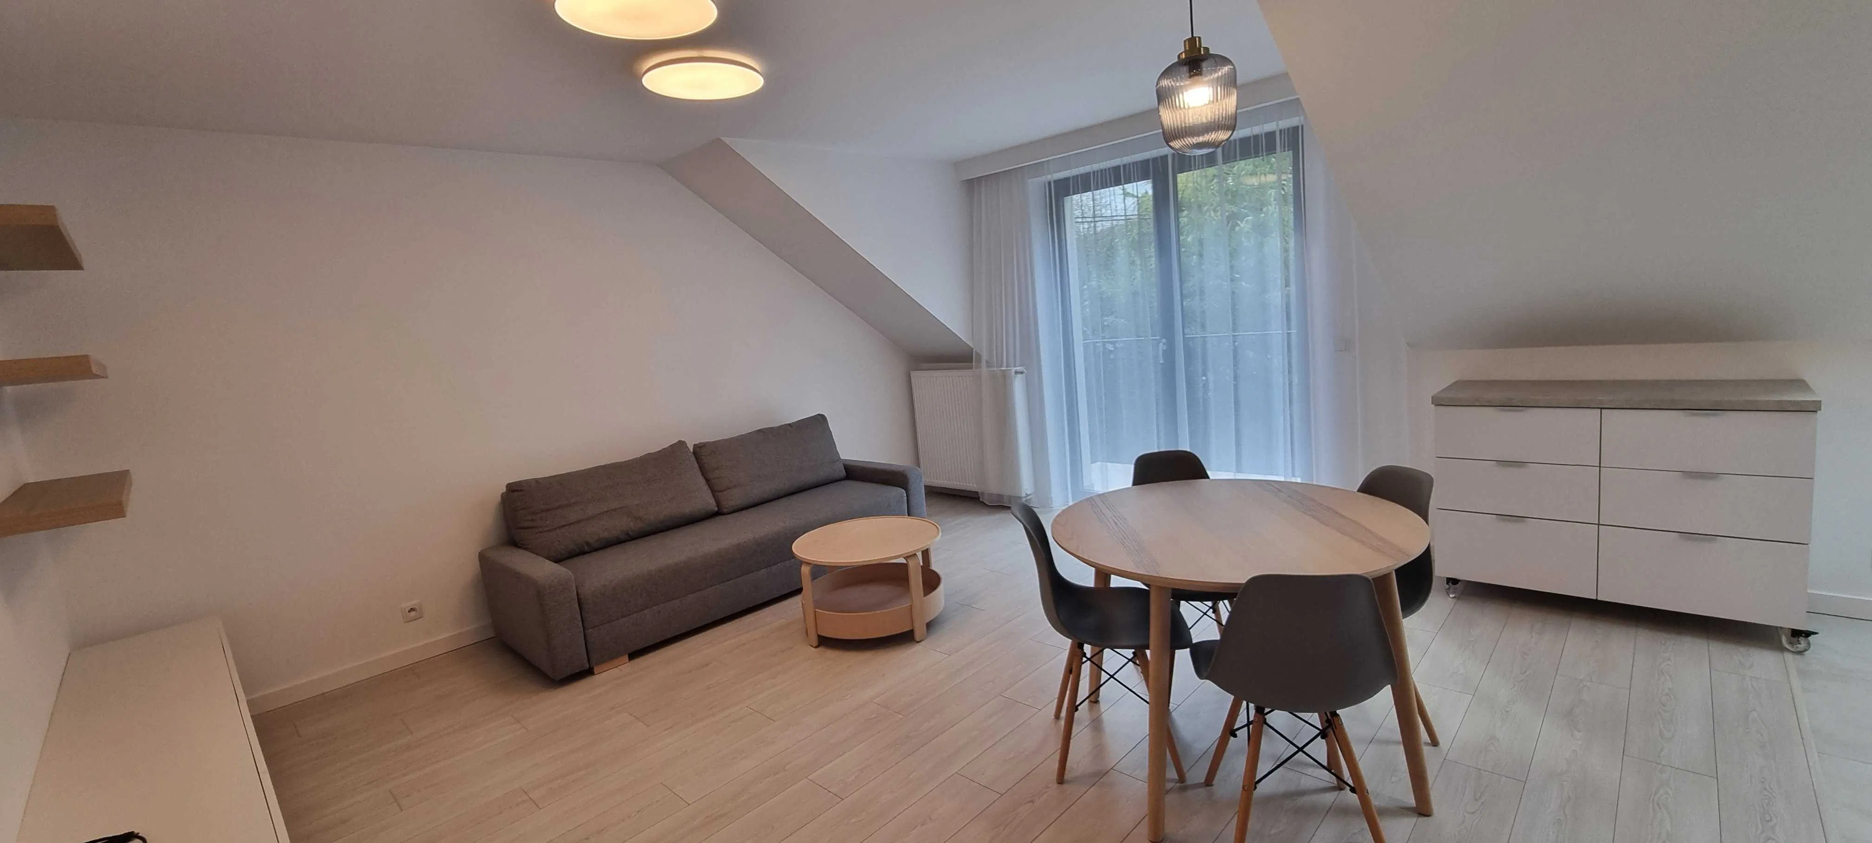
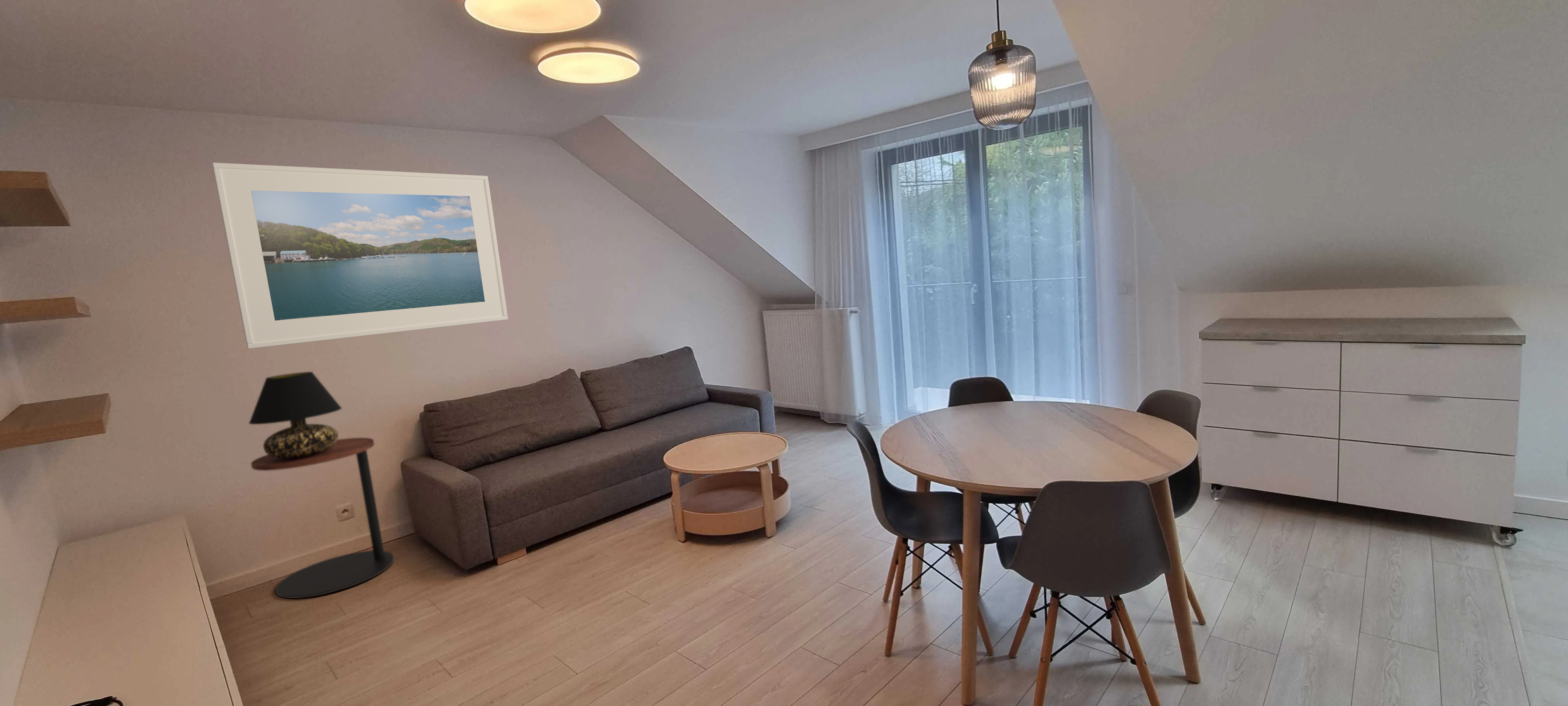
+ side table [250,437,394,599]
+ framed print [212,162,508,349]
+ table lamp [248,371,342,459]
